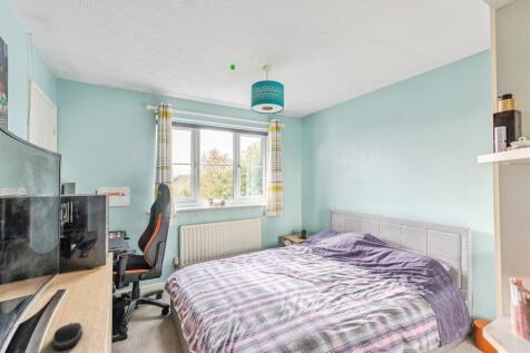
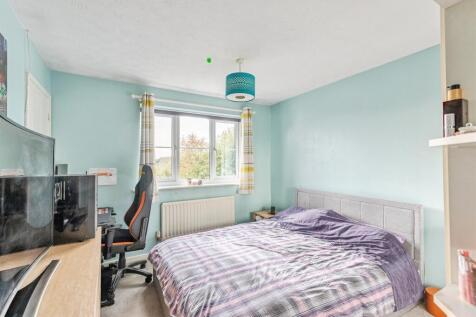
- computer mouse [51,322,84,351]
